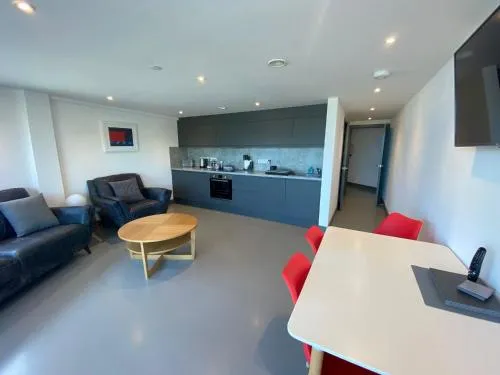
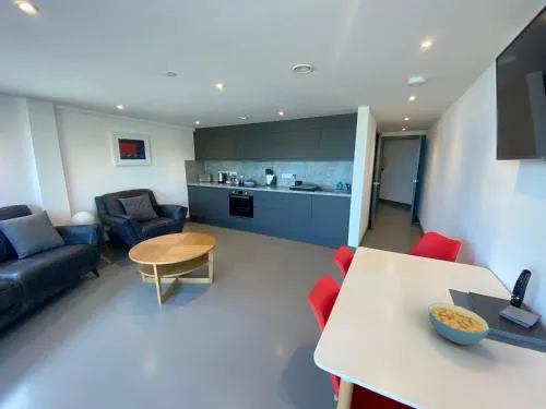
+ cereal bowl [428,302,491,346]
